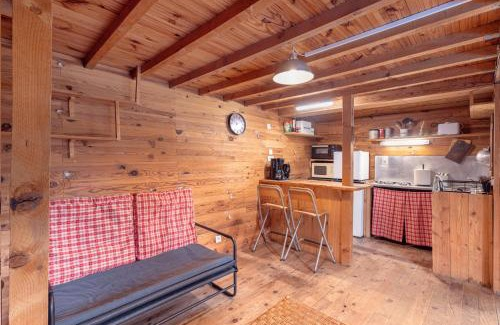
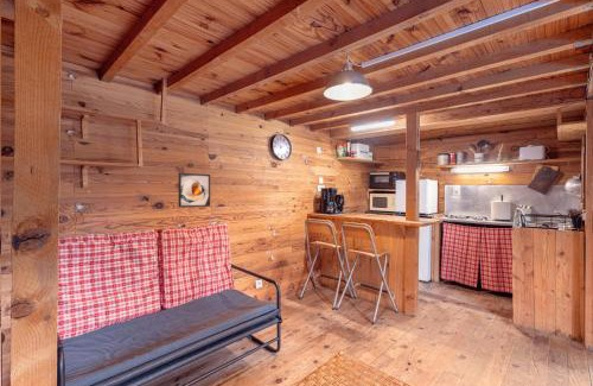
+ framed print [178,172,211,209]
